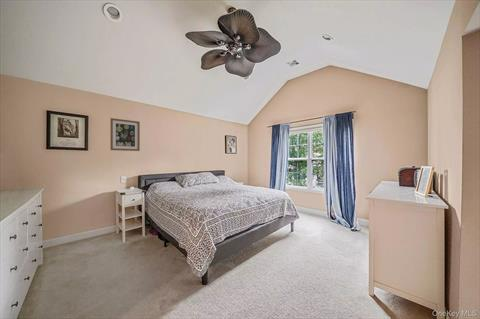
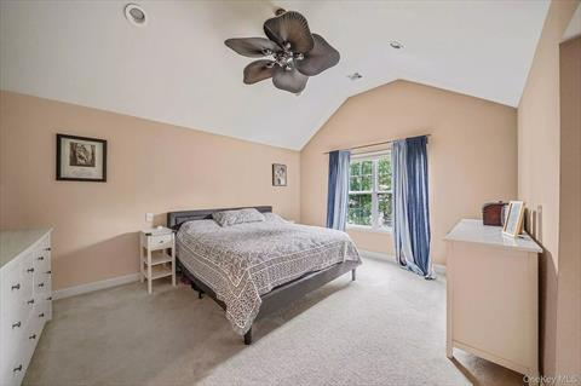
- wall art [110,117,141,152]
